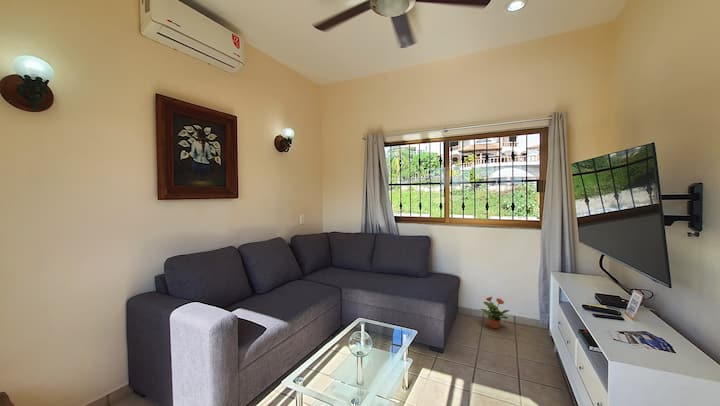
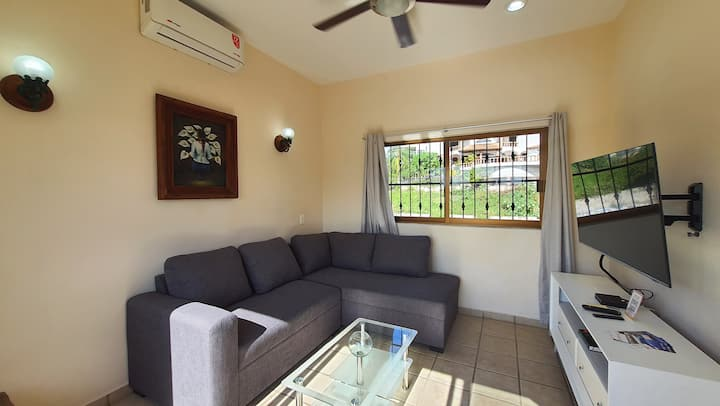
- potted plant [479,296,511,330]
